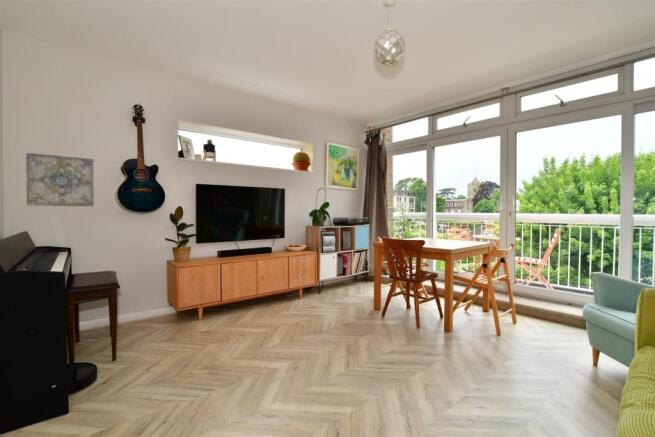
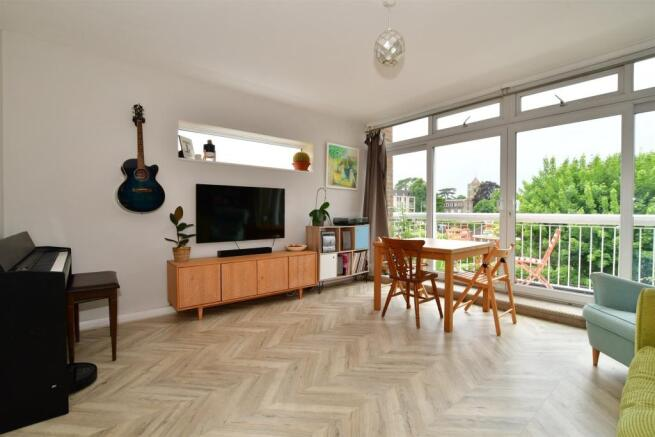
- wall art [25,152,95,207]
